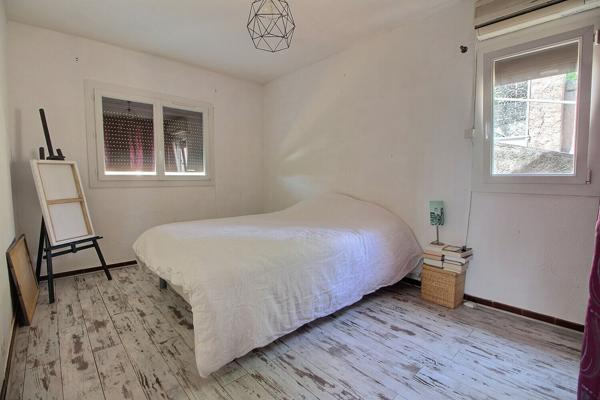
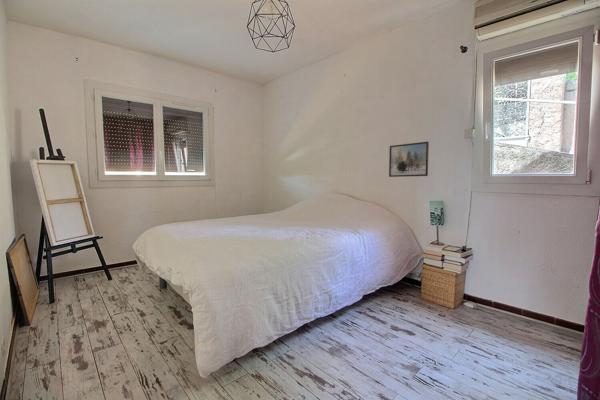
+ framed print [388,141,430,178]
